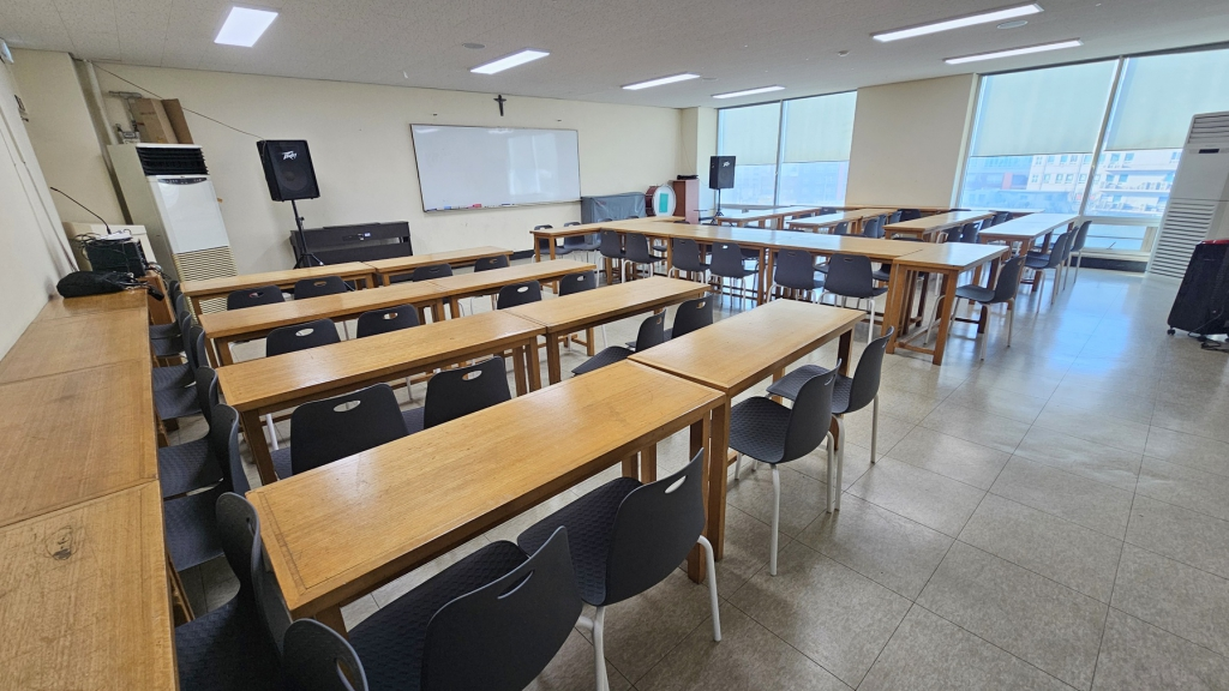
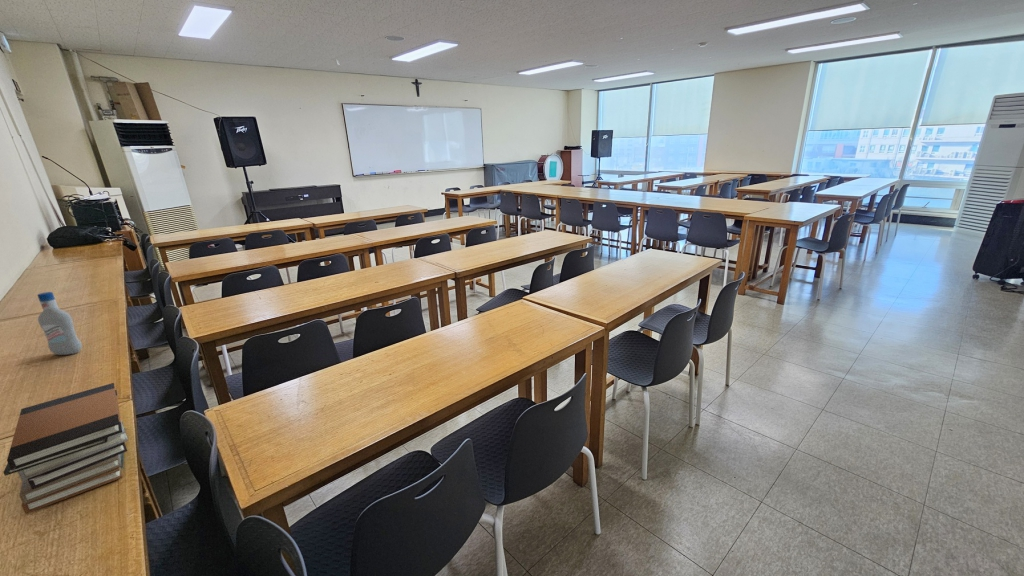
+ book stack [2,382,129,515]
+ bottle [36,291,83,356]
